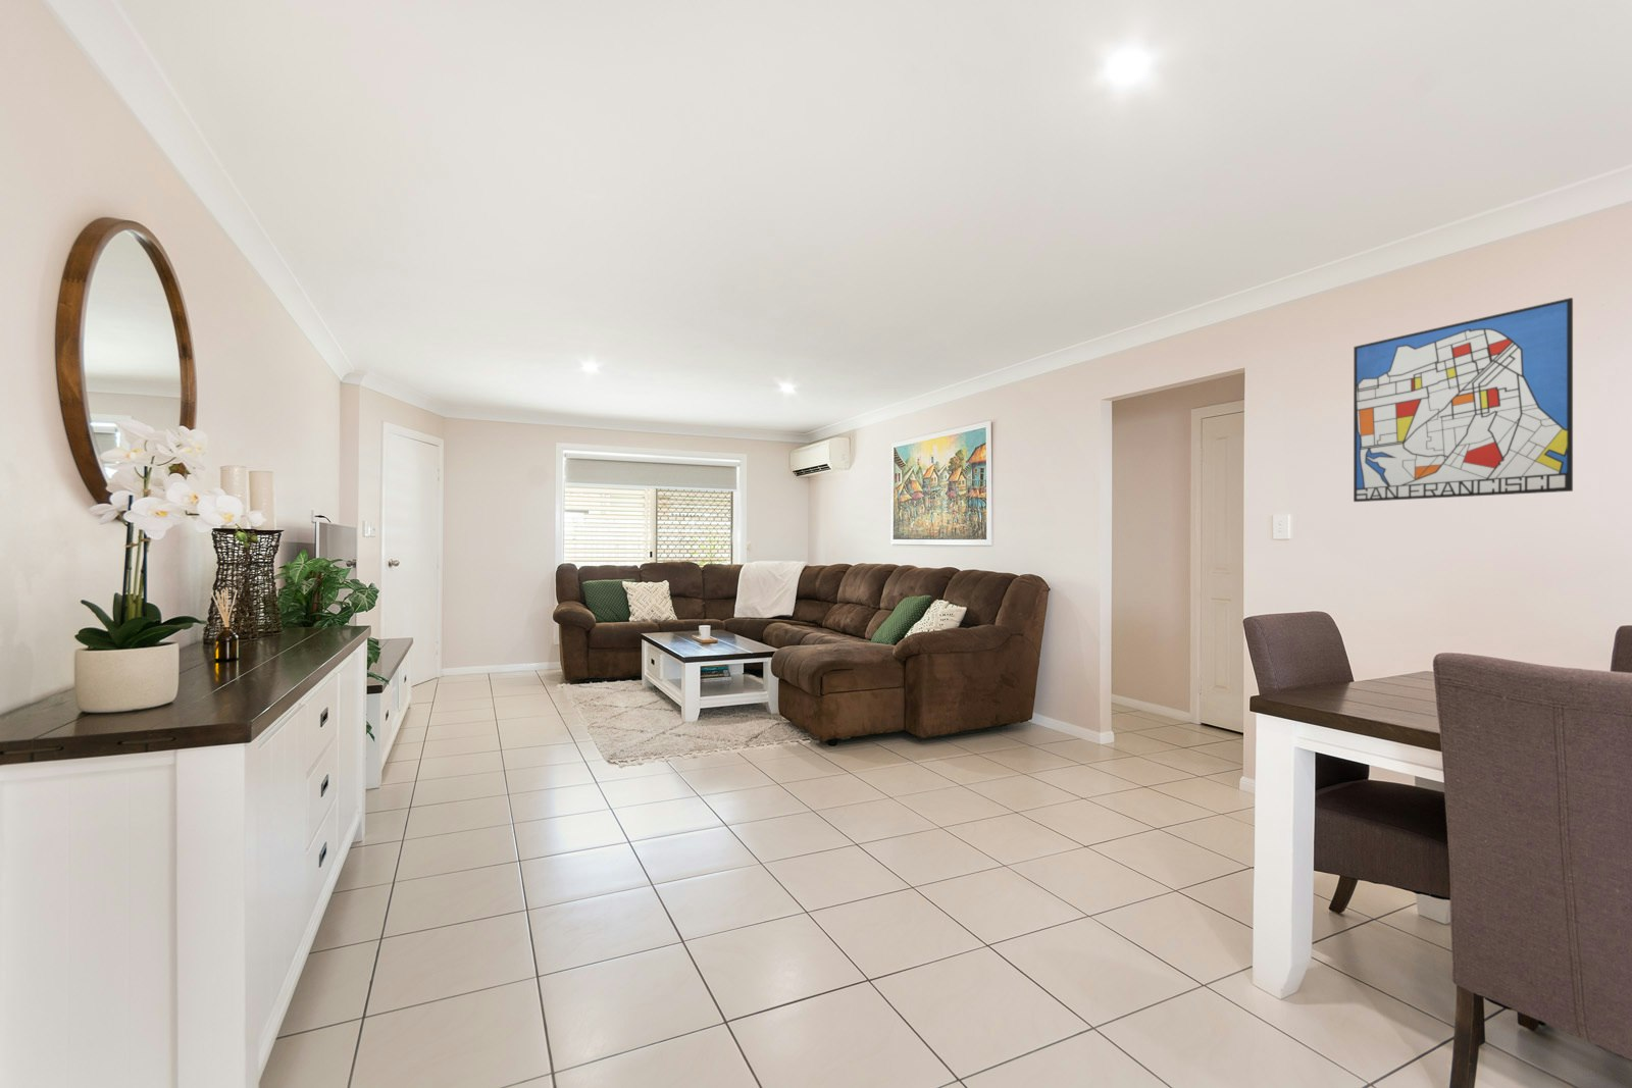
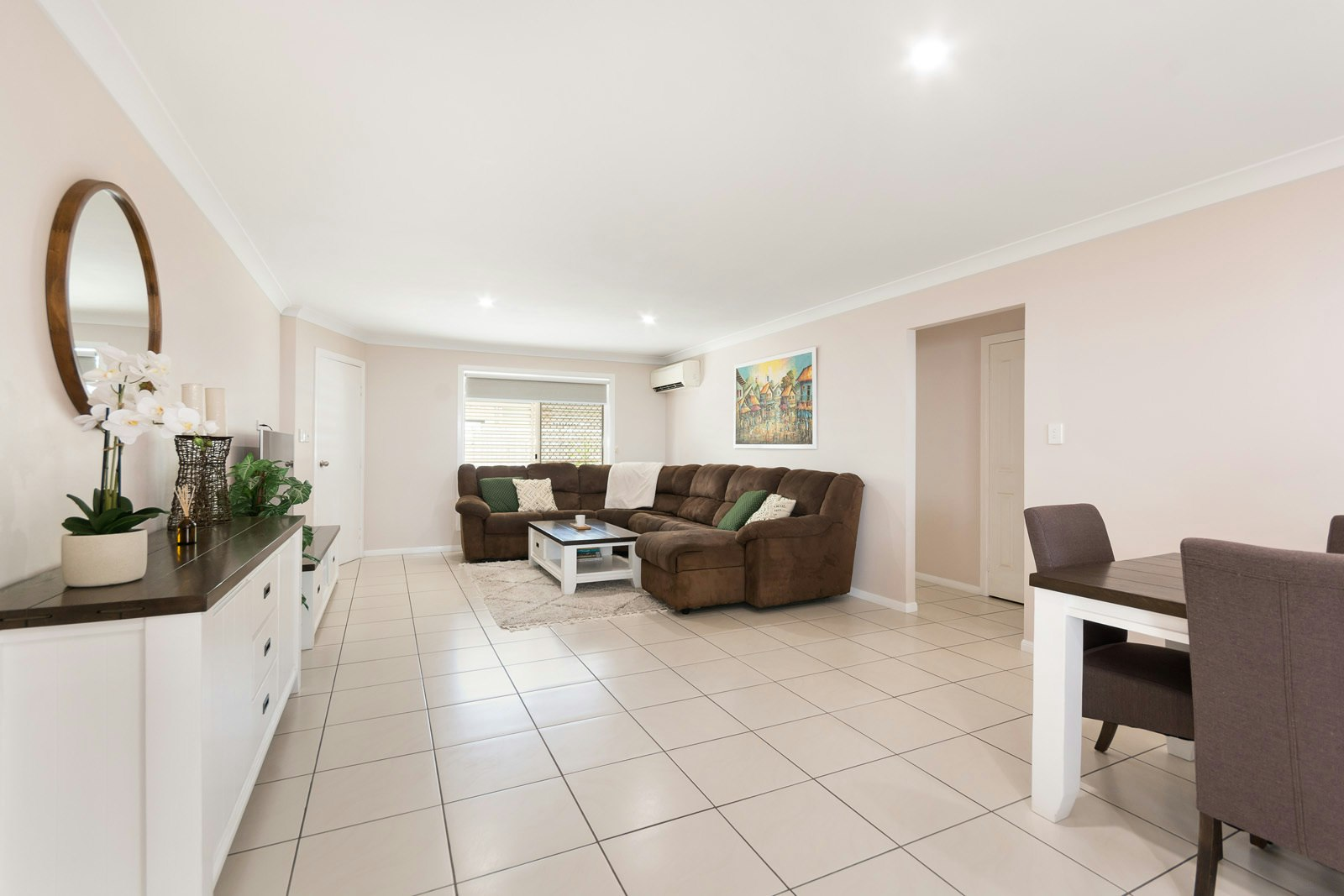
- wall art [1353,296,1574,503]
